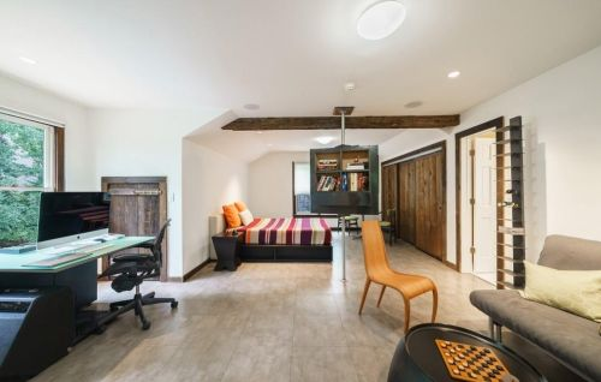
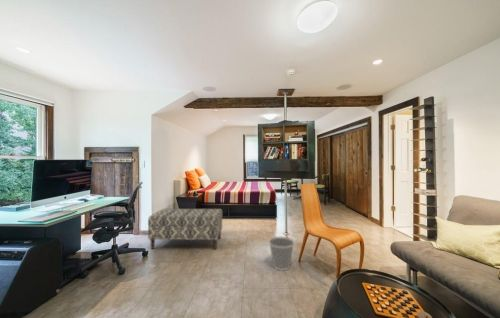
+ wastebasket [268,236,295,272]
+ bench [147,208,223,250]
